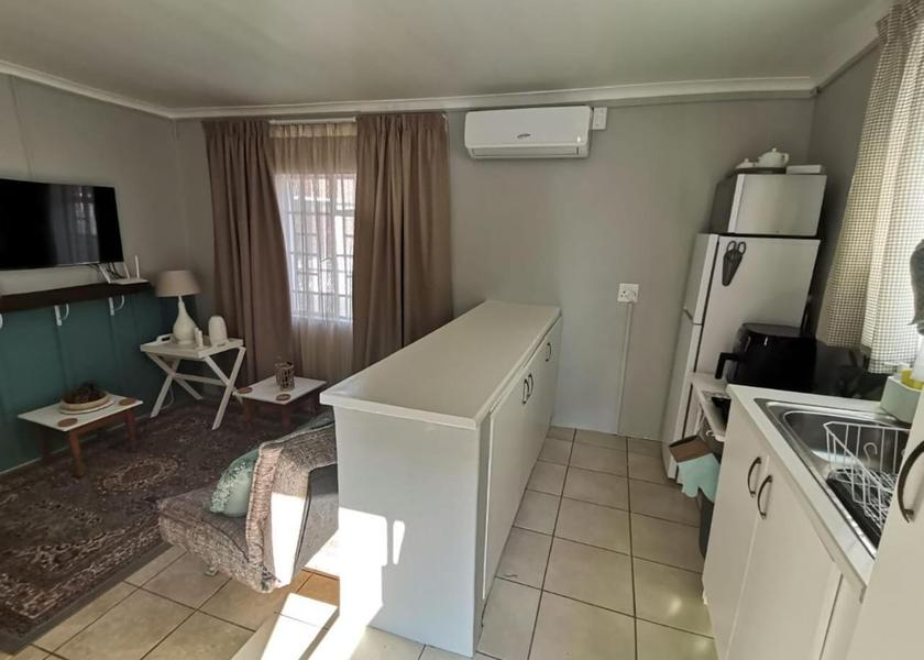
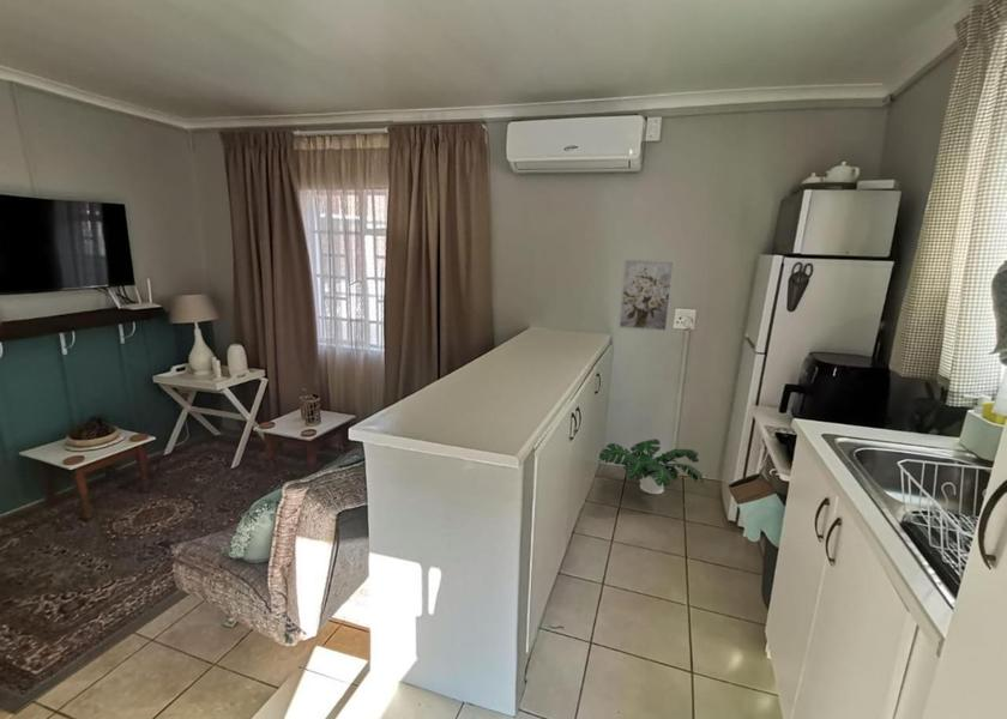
+ wall art [616,258,676,333]
+ potted plant [598,437,705,495]
